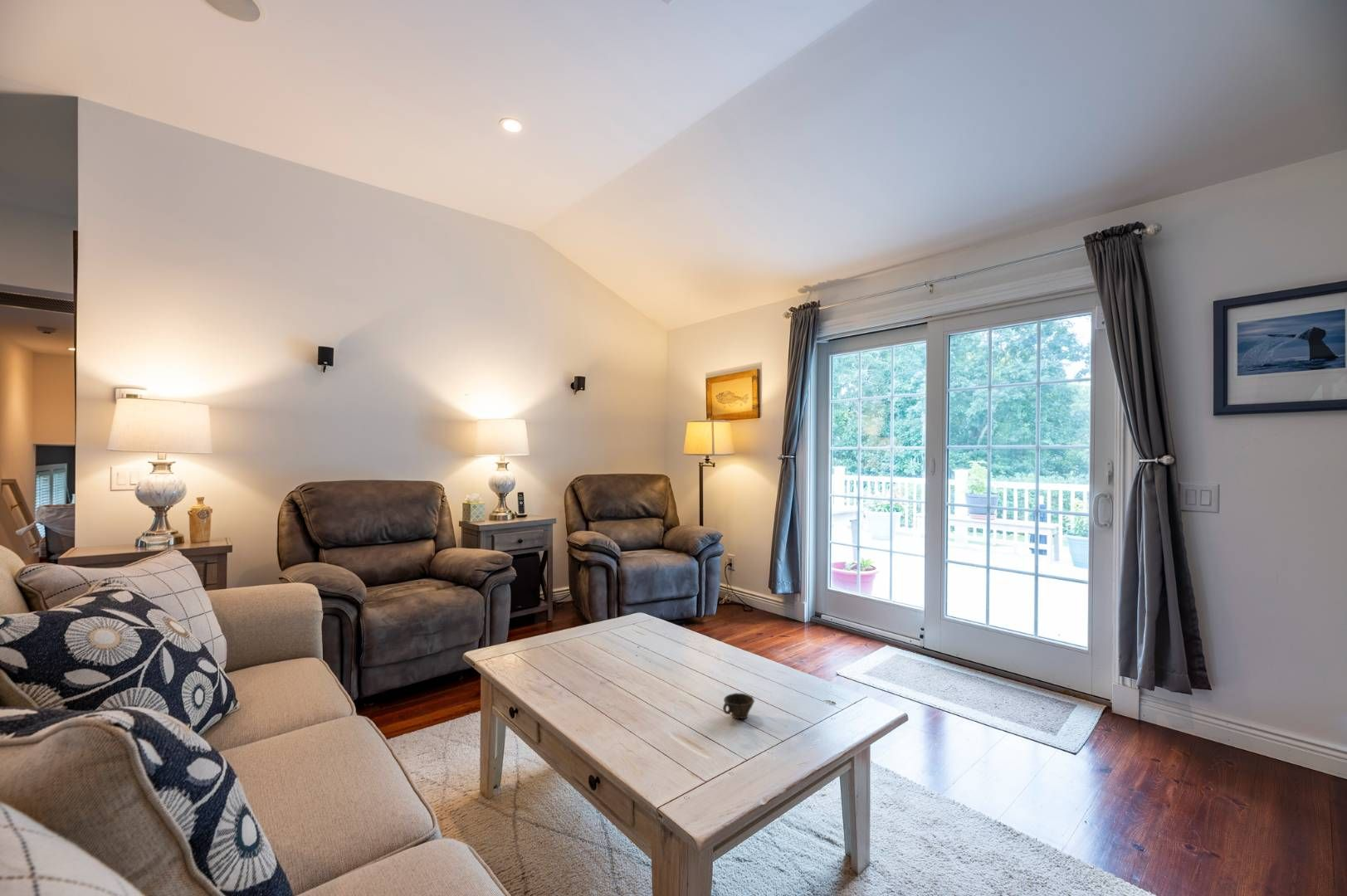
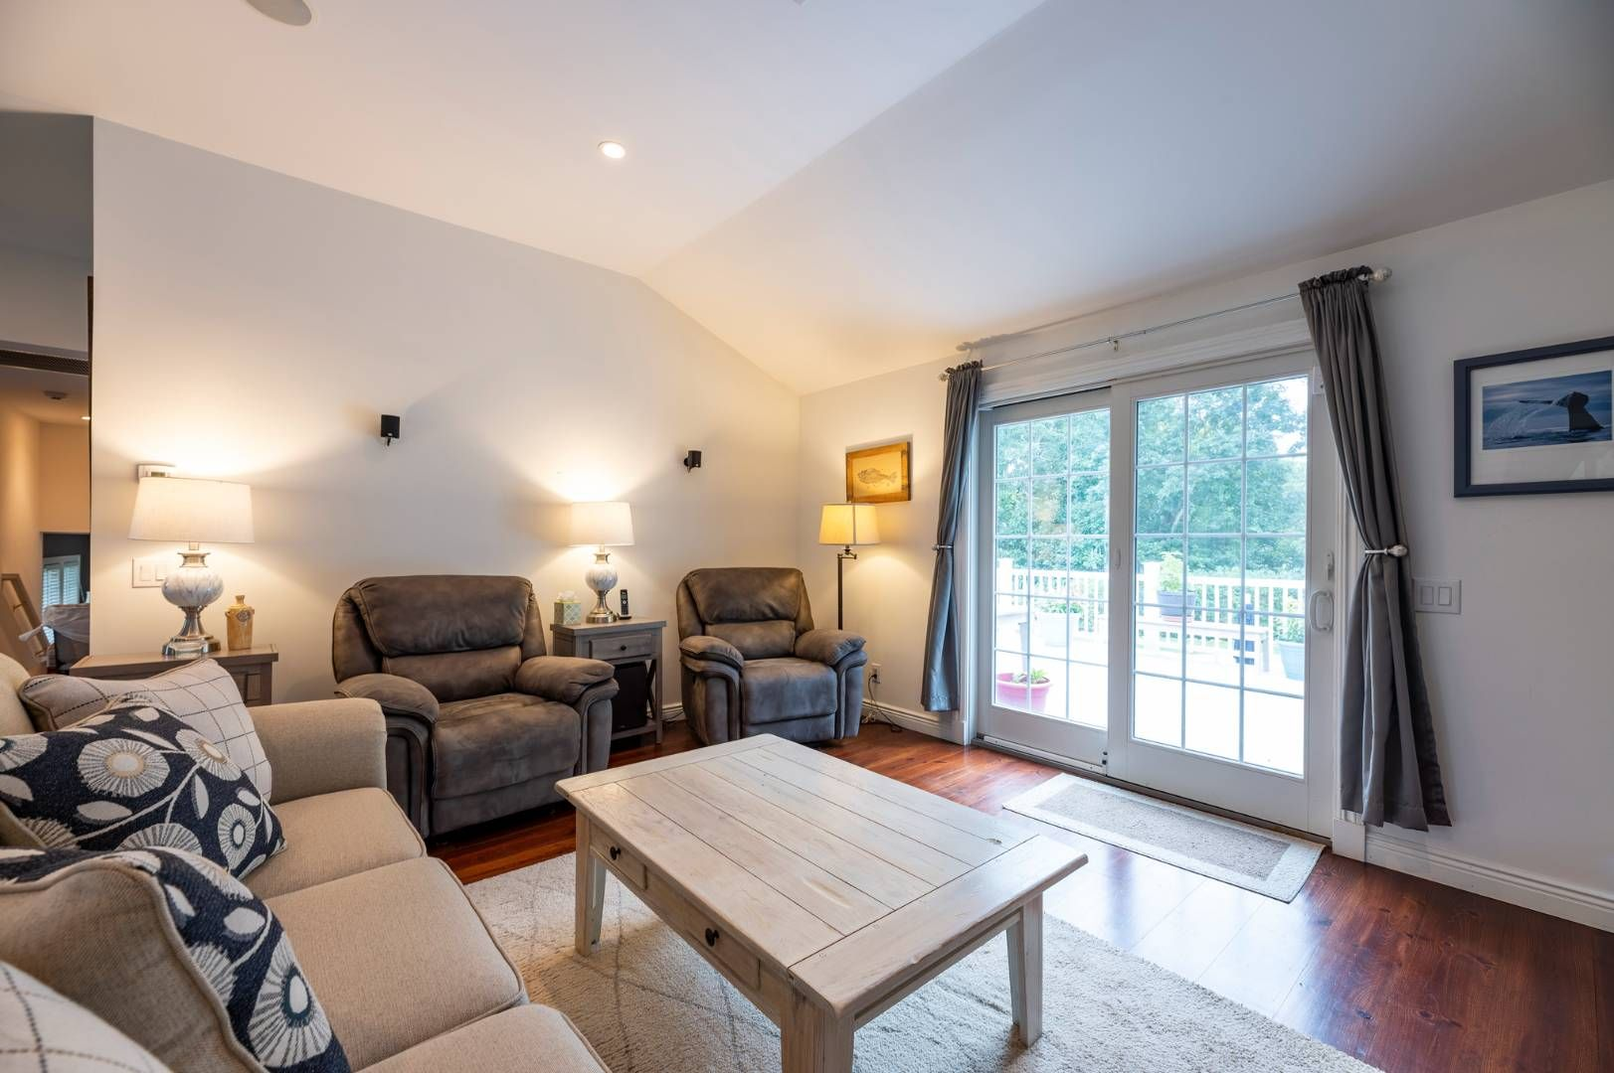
- cup [722,692,755,720]
